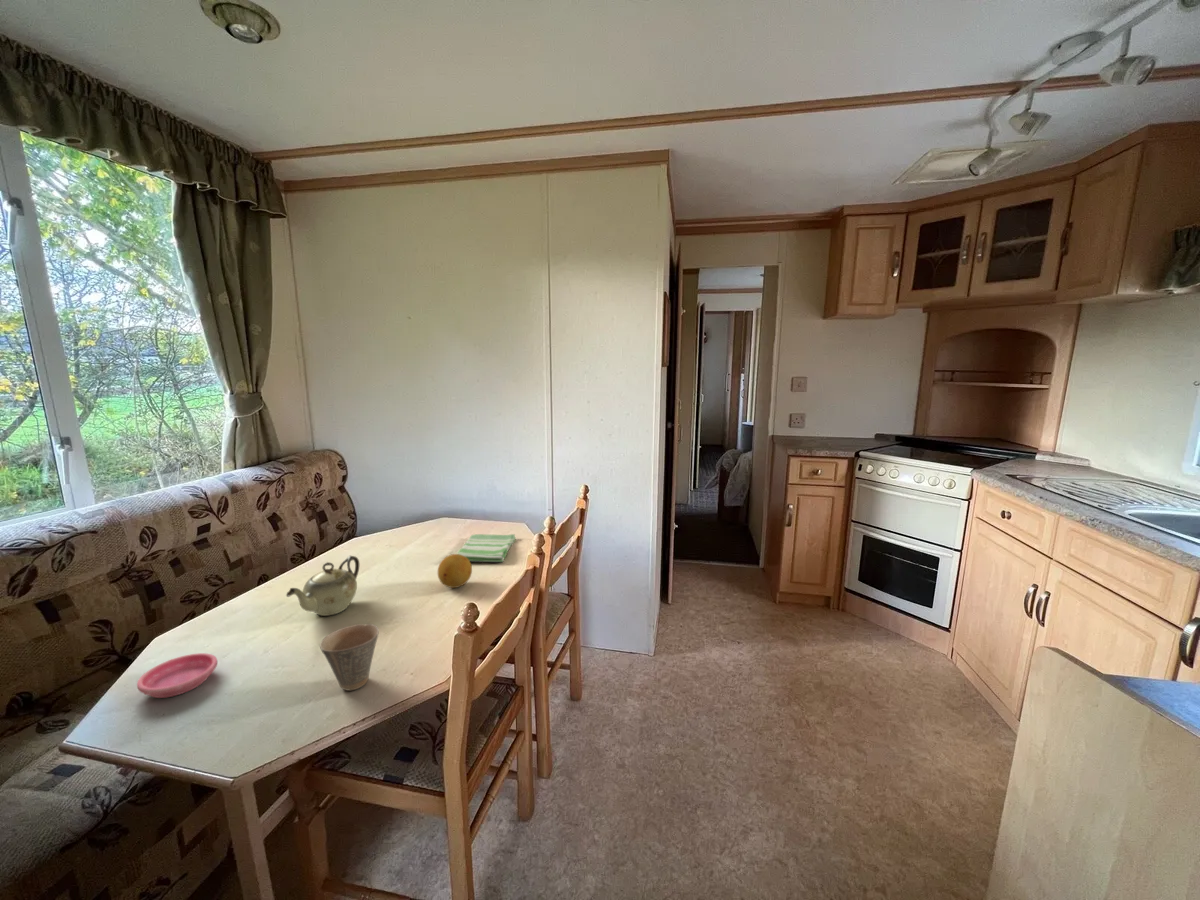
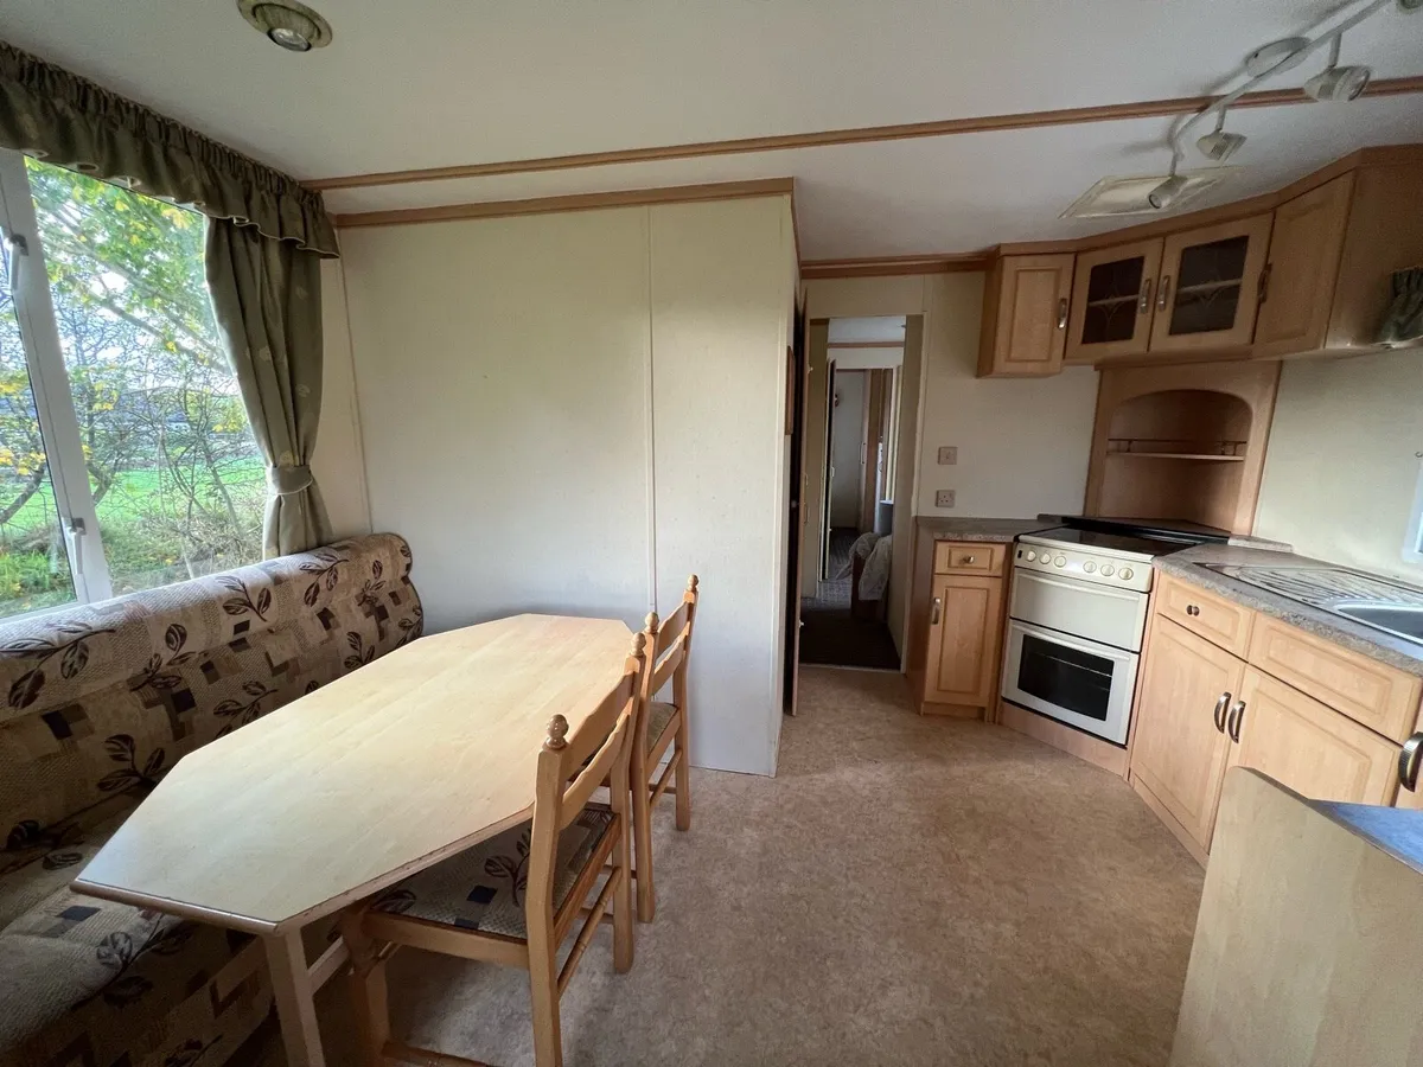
- dish towel [456,533,517,563]
- fruit [437,553,473,589]
- teapot [285,555,360,617]
- cup [319,623,380,691]
- saucer [136,652,218,699]
